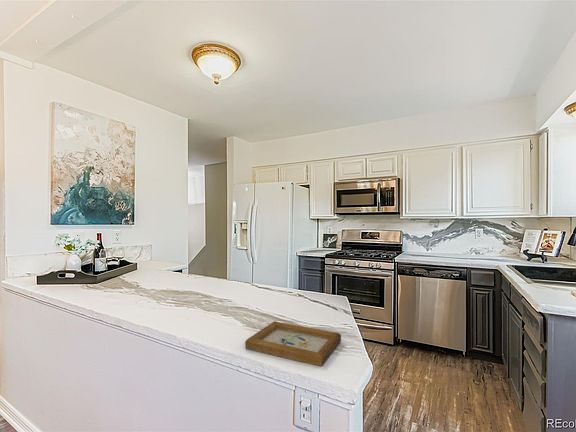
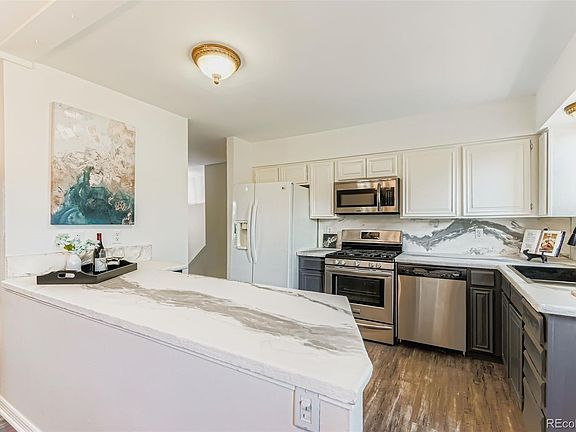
- picture frame [244,320,342,367]
